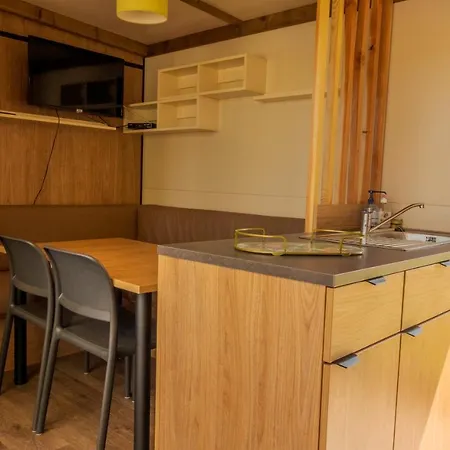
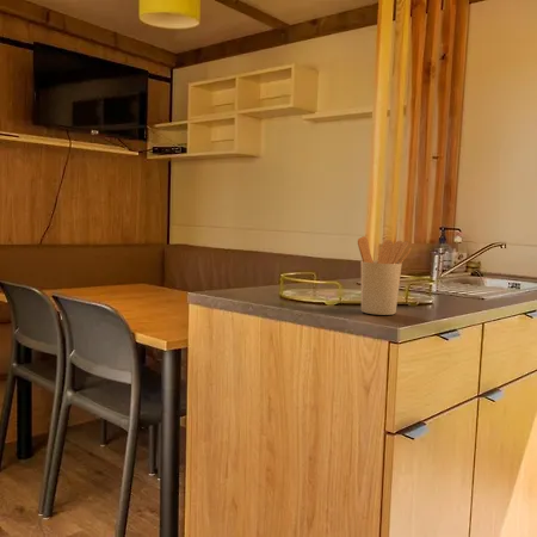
+ utensil holder [357,235,412,316]
